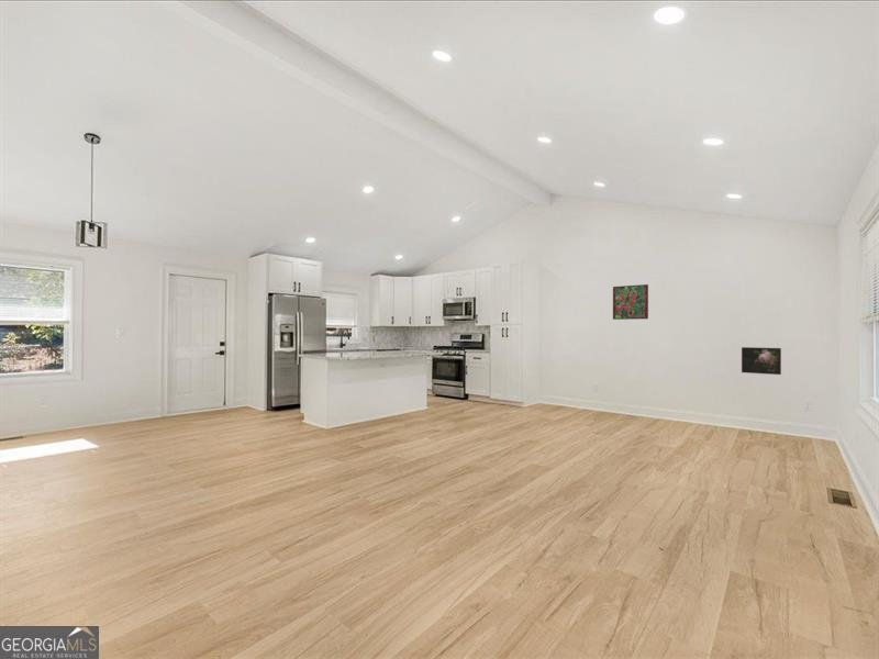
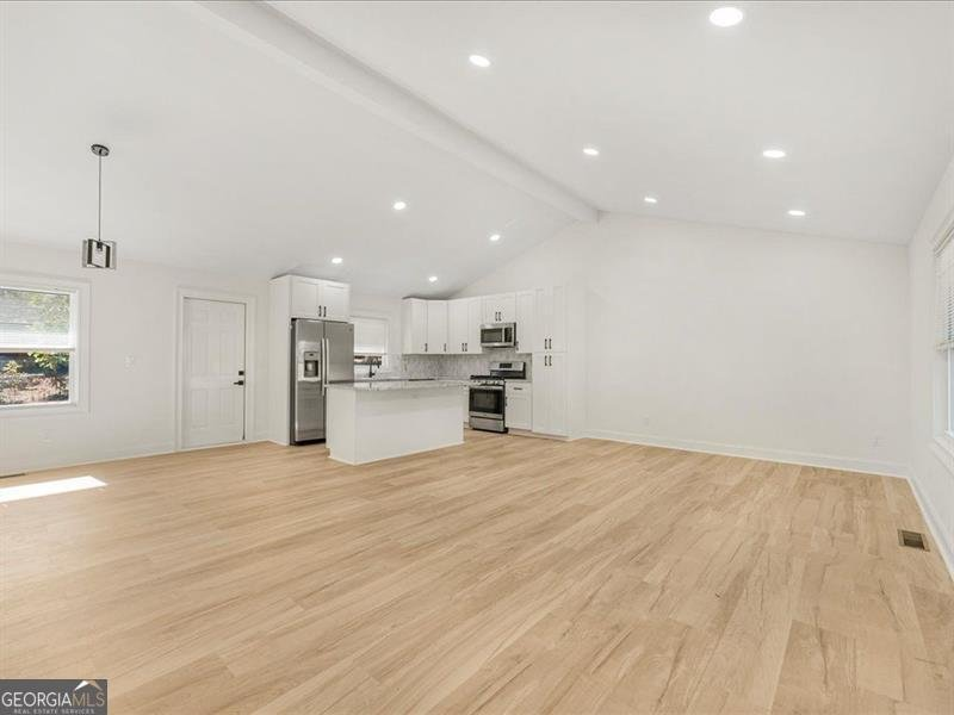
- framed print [741,346,782,376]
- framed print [612,283,649,321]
